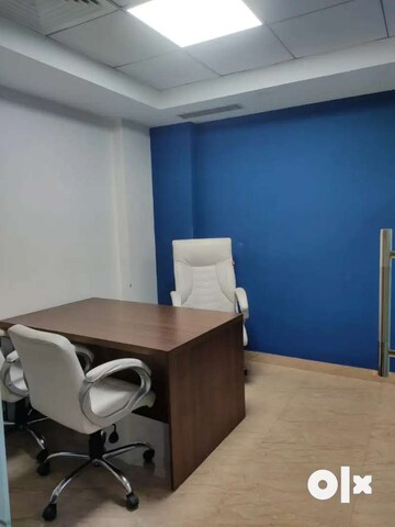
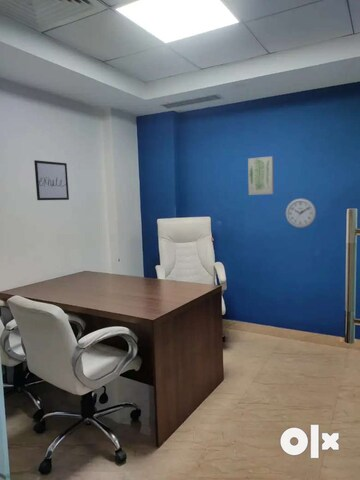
+ wall art [247,155,275,196]
+ wall art [33,159,70,201]
+ wall clock [285,197,317,229]
